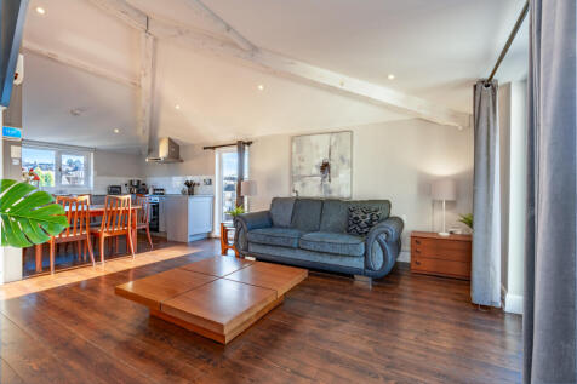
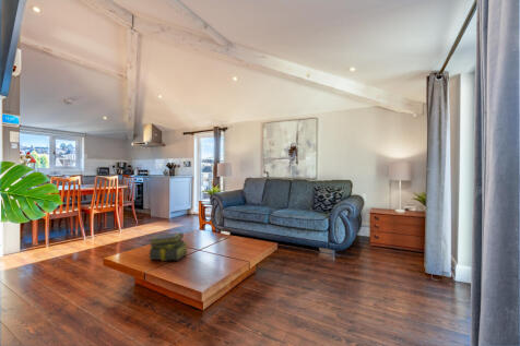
+ stack of books [149,231,189,262]
